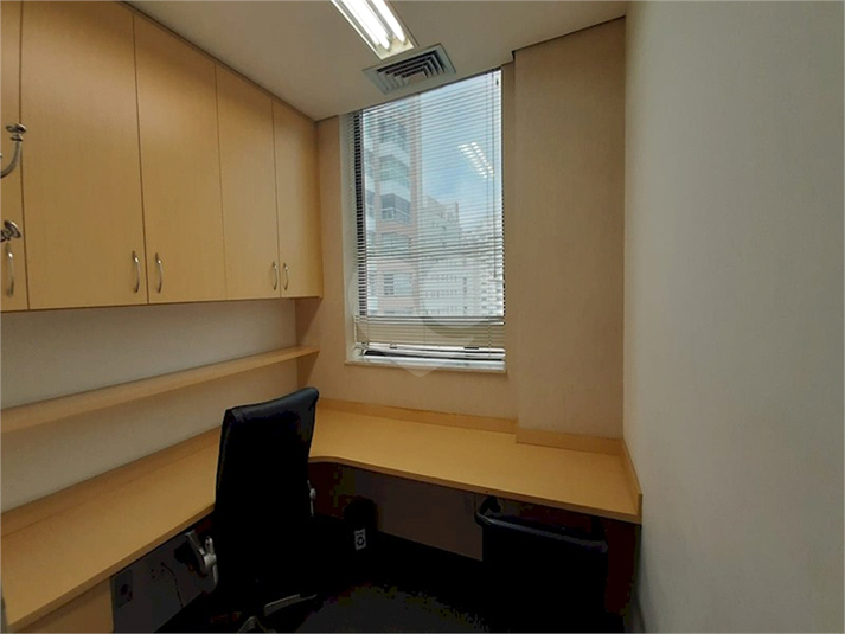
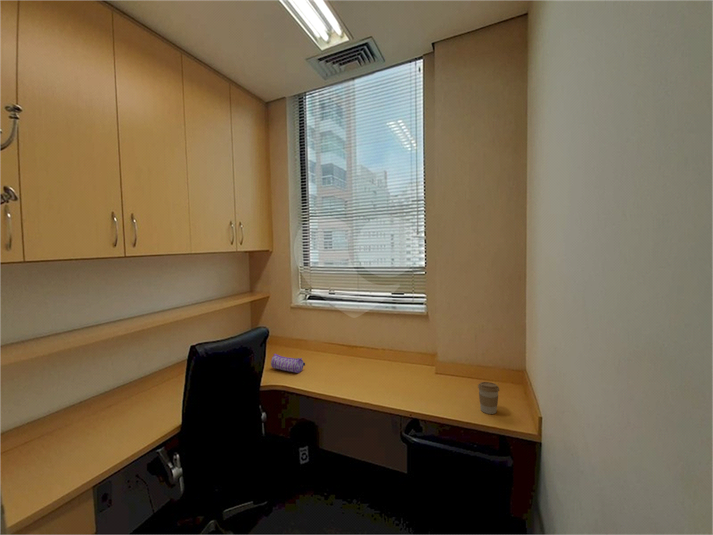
+ pencil case [270,353,306,374]
+ coffee cup [477,381,500,415]
